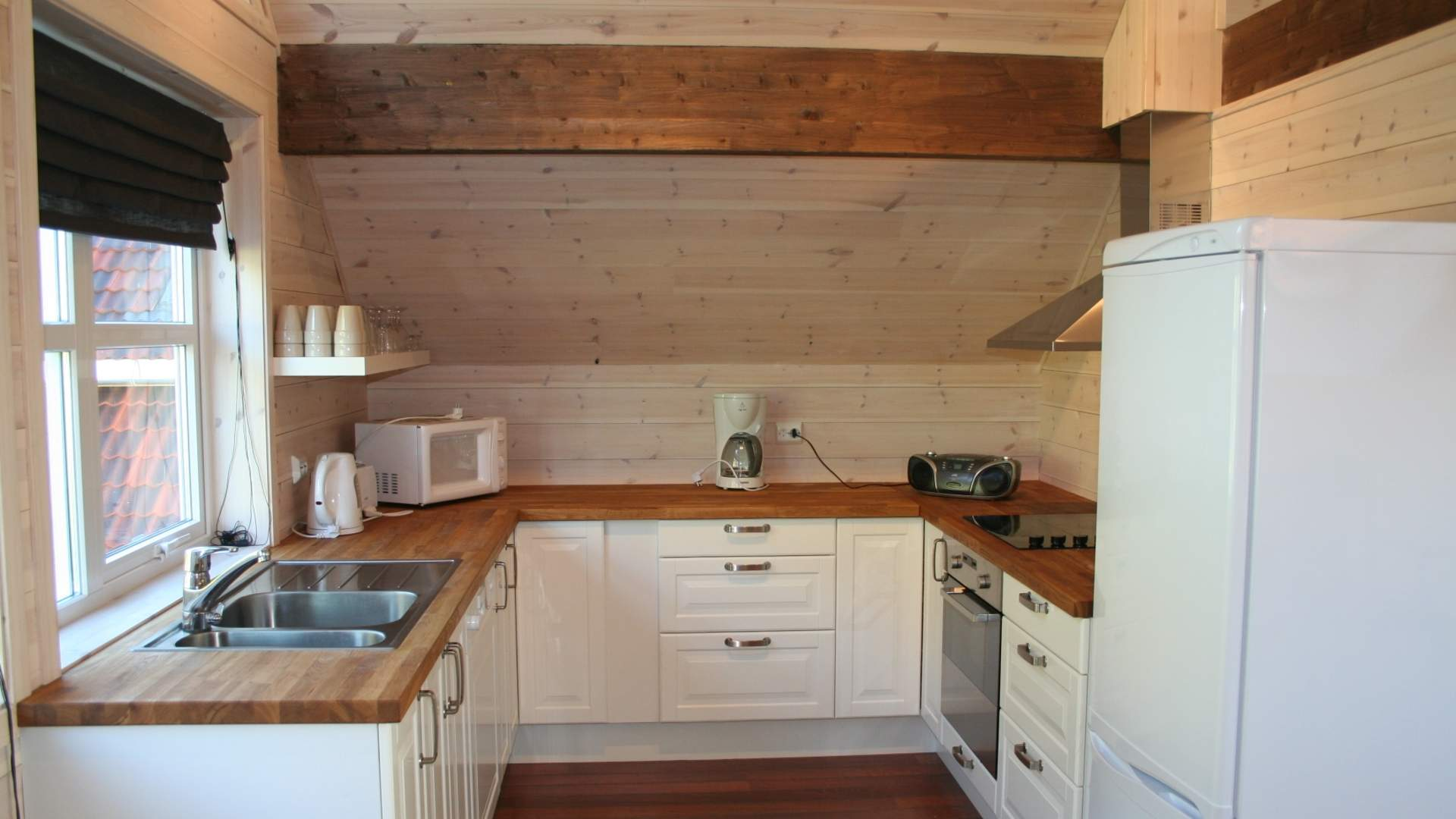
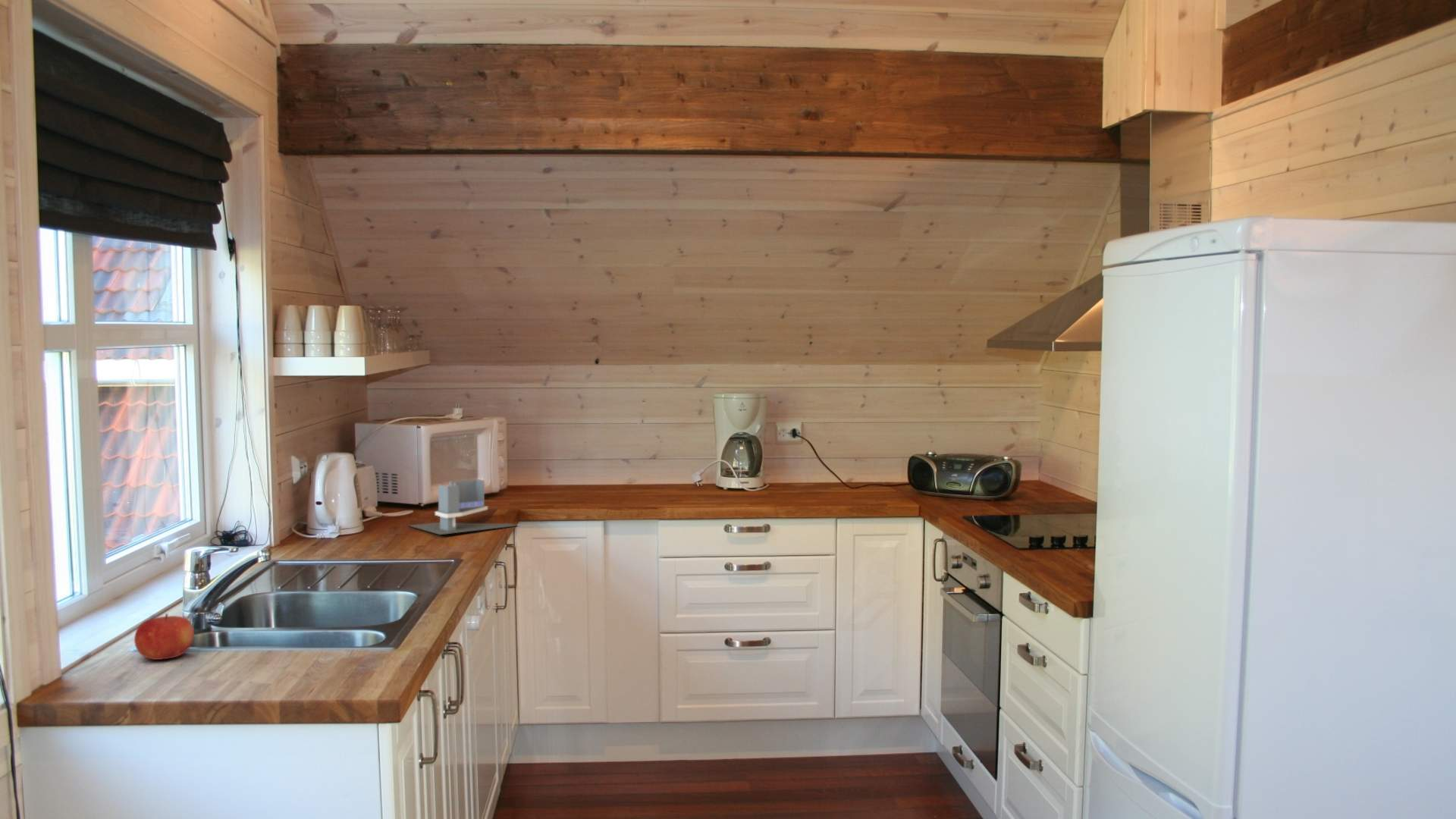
+ utensil holder [408,479,517,535]
+ fruit [133,613,195,661]
